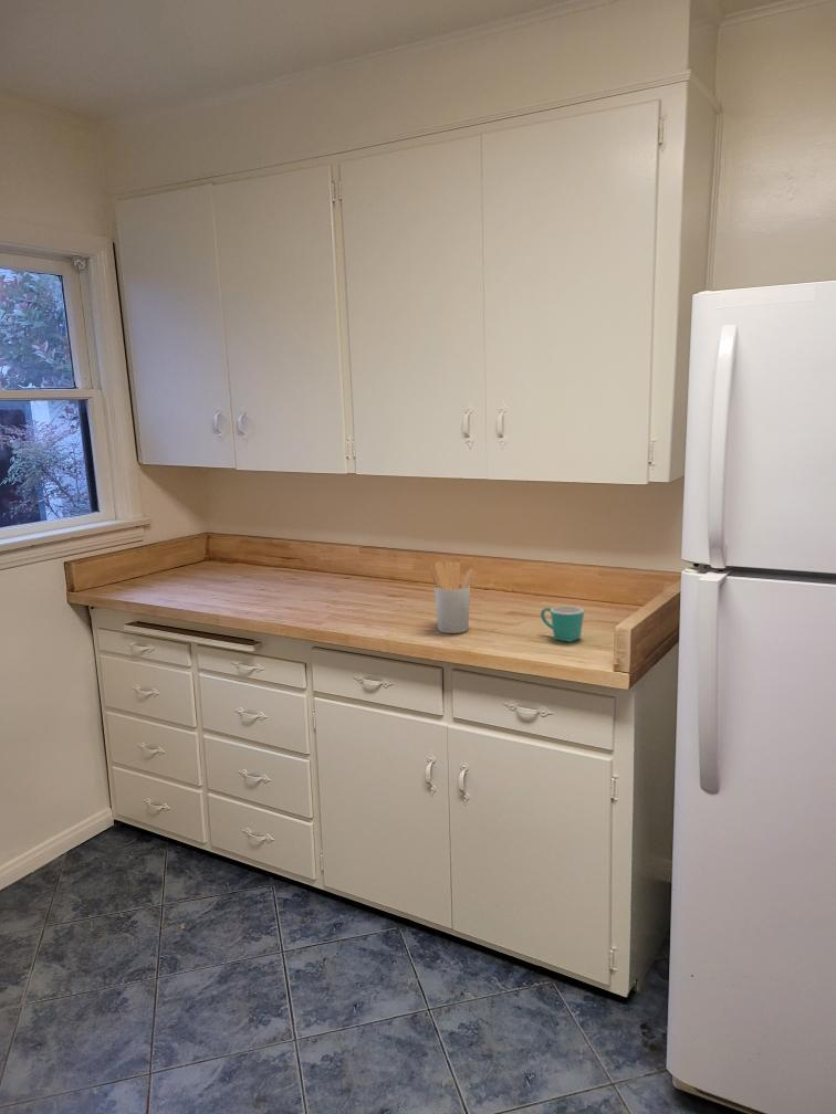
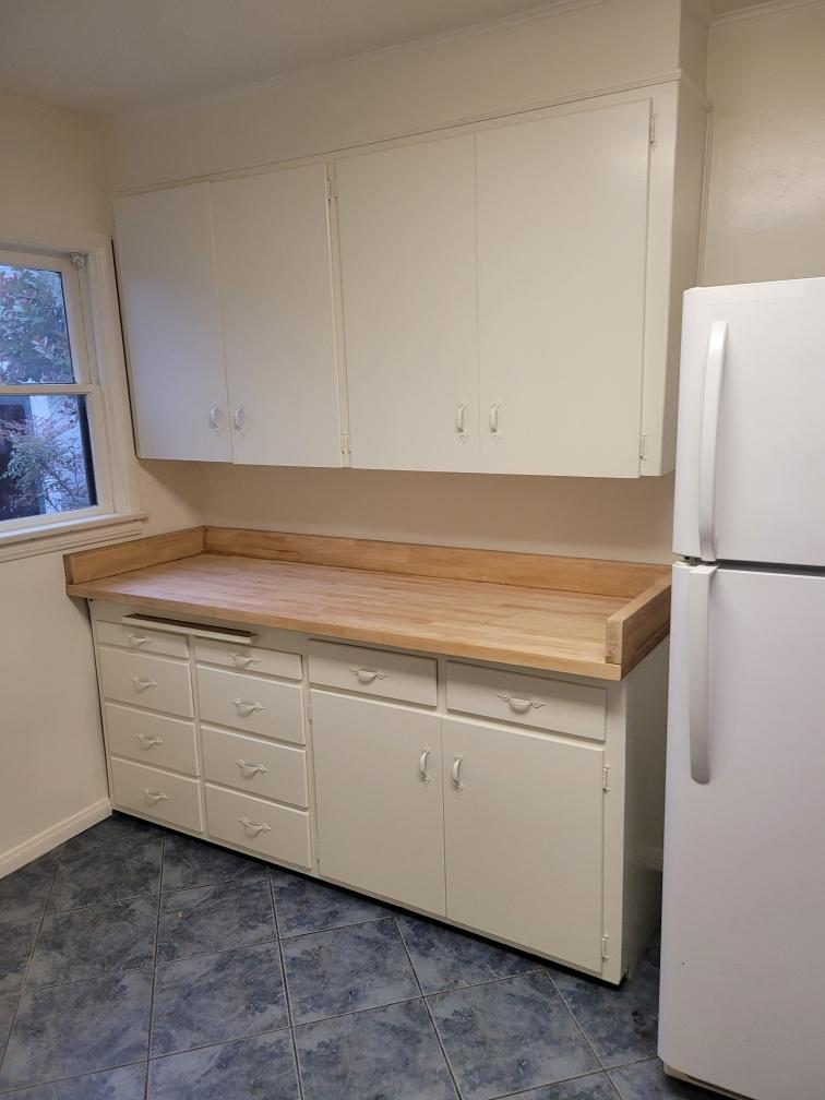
- utensil holder [429,560,478,634]
- mug [540,605,585,643]
